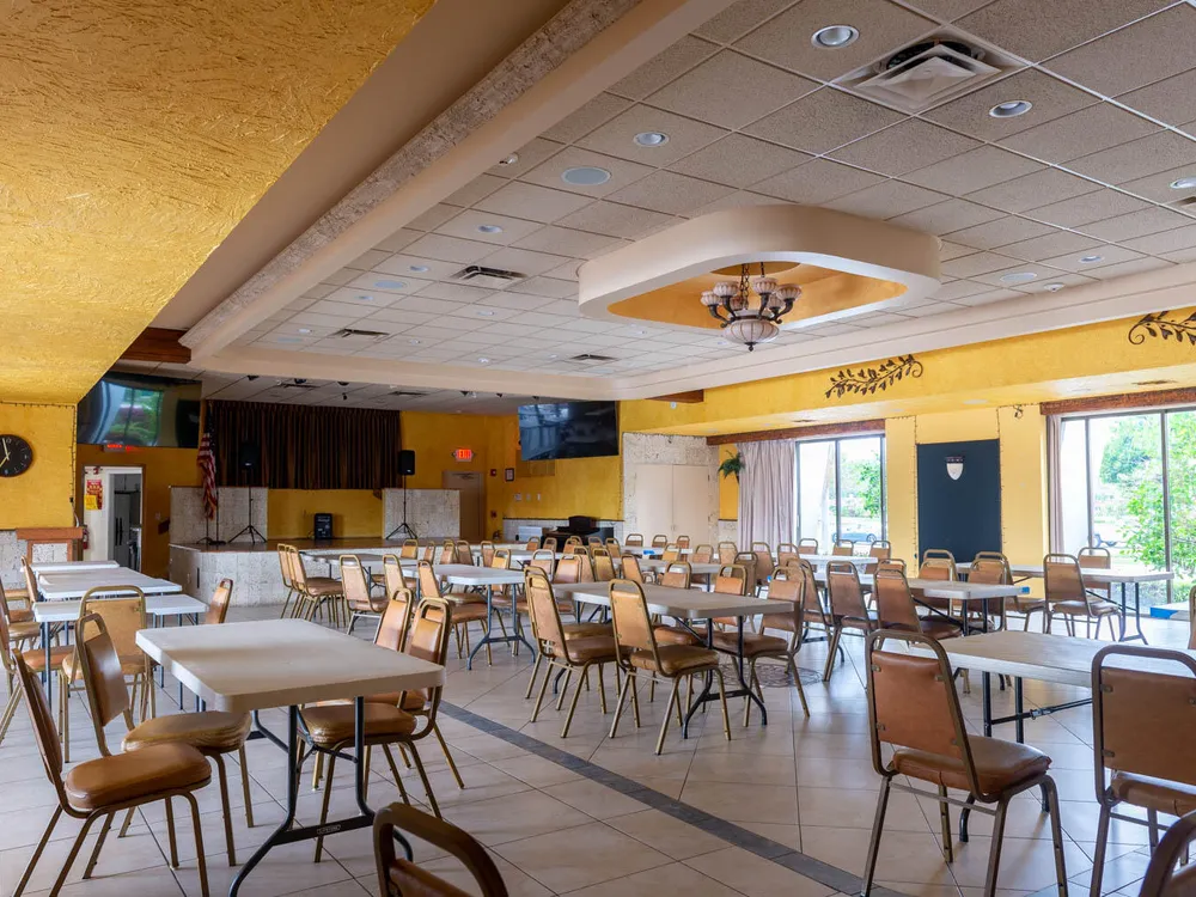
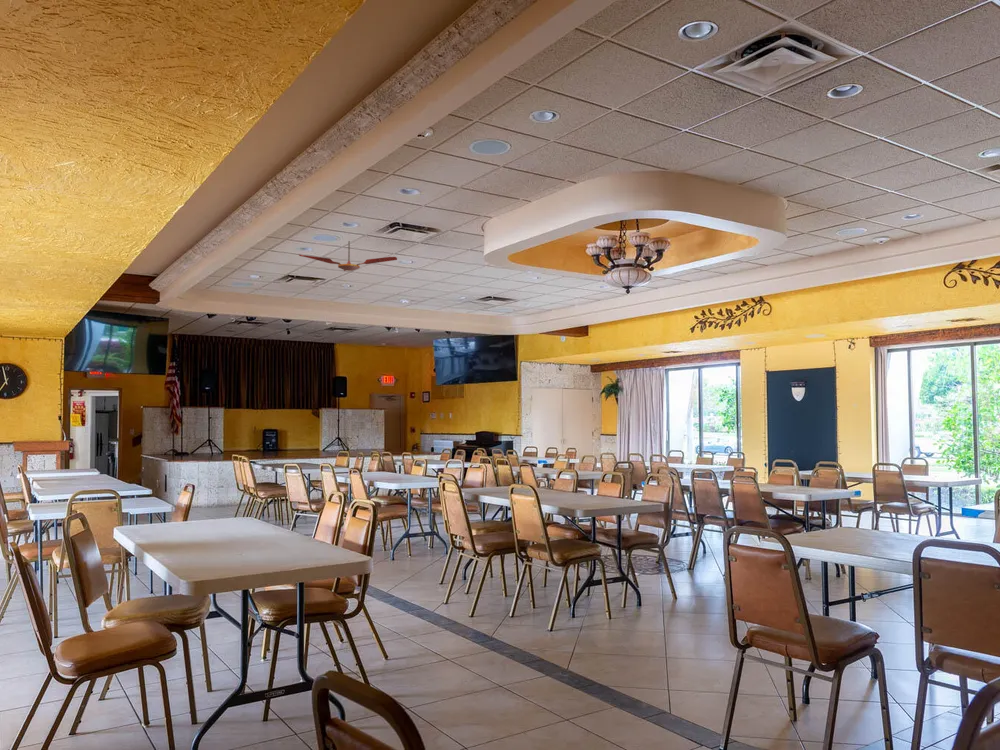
+ ceiling fan [298,240,398,272]
